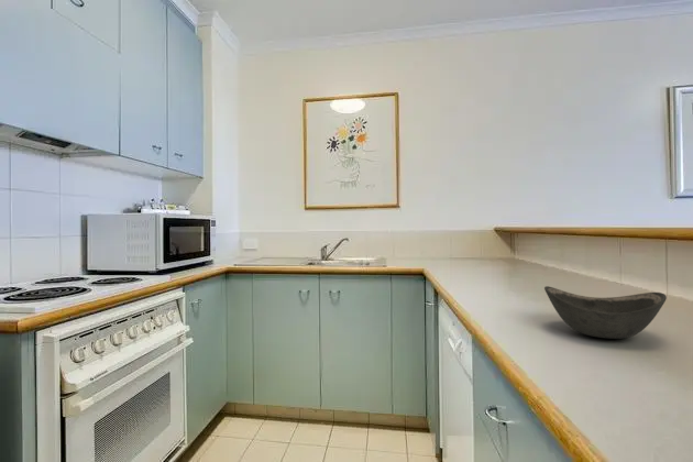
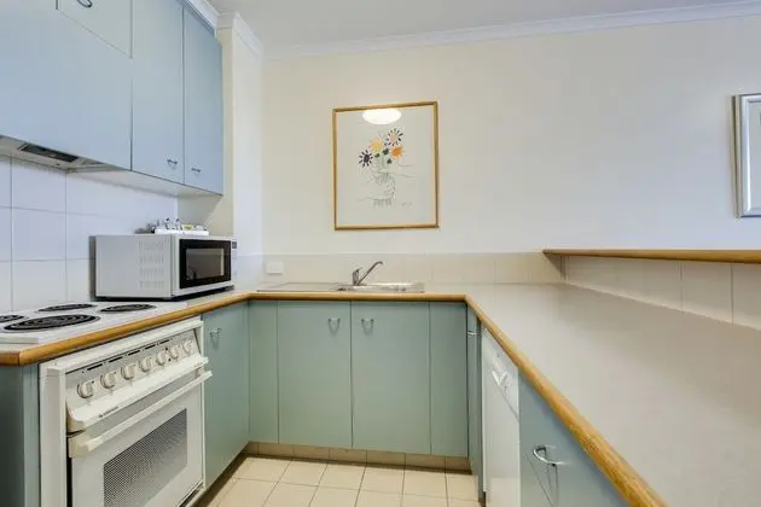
- bowl [543,285,668,340]
